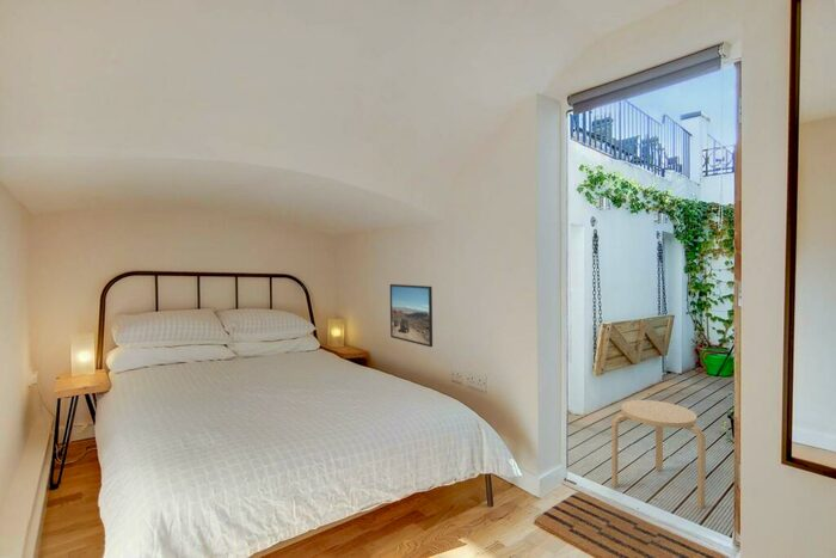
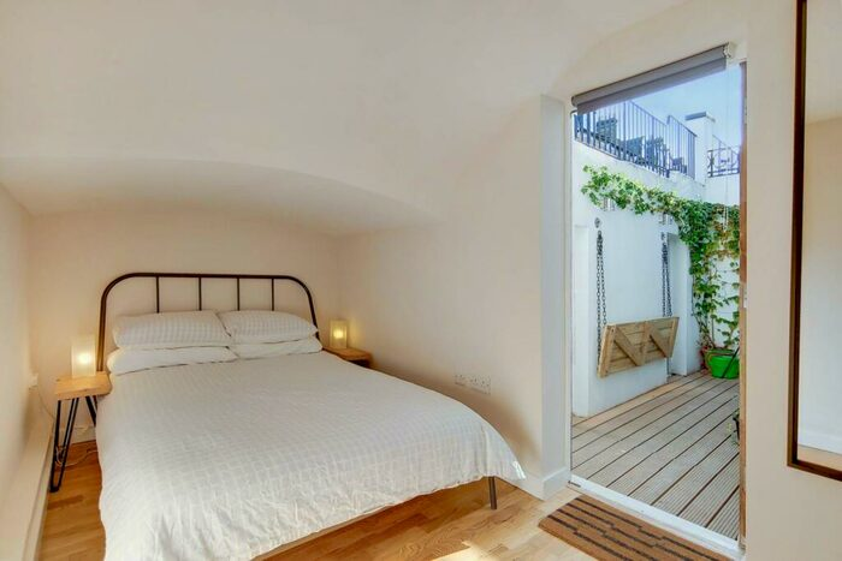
- stool [610,399,707,509]
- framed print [389,283,434,348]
